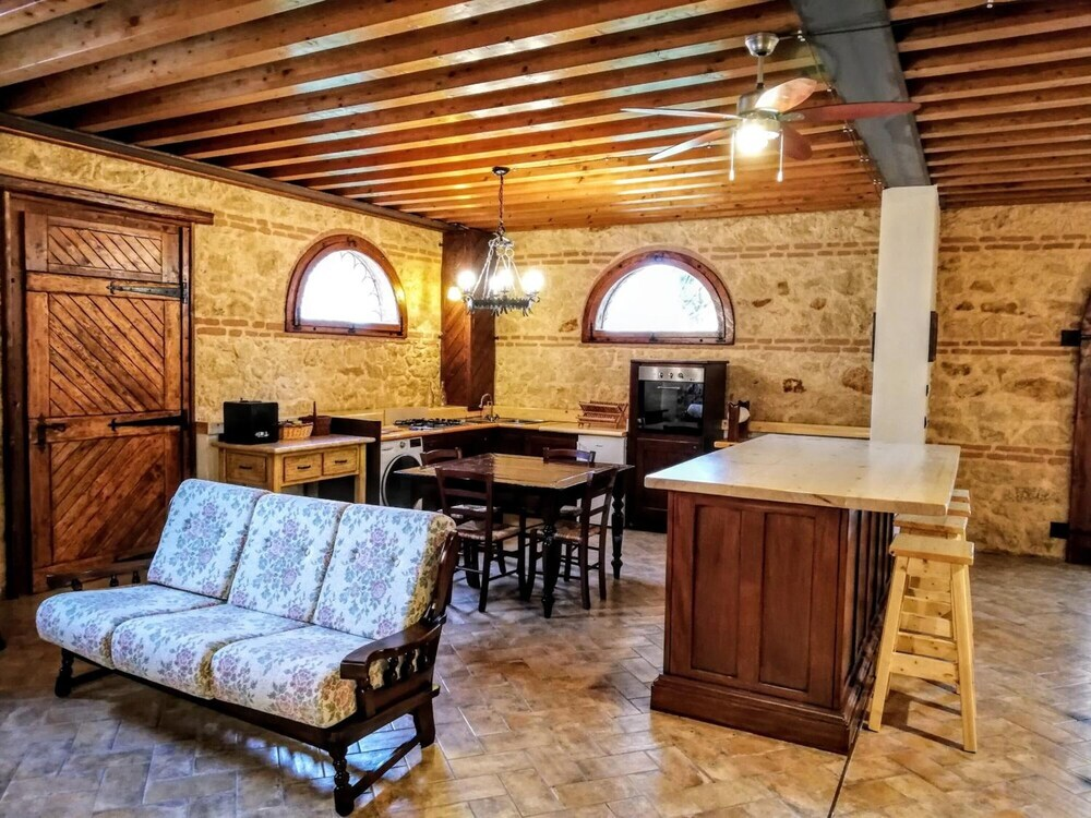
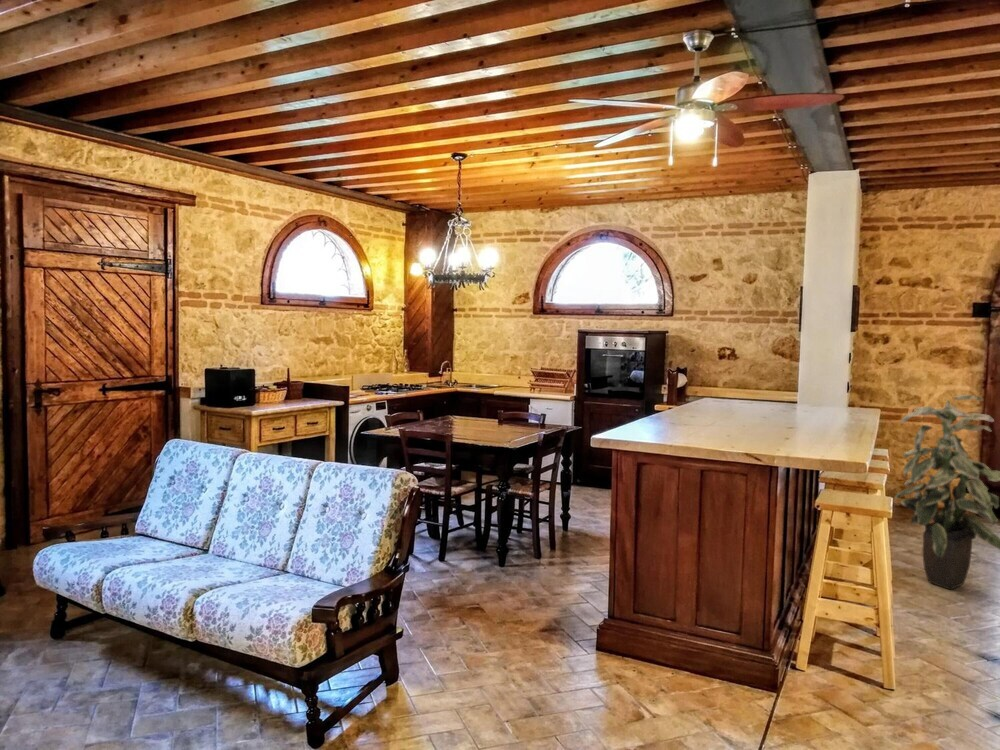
+ indoor plant [893,394,1000,591]
